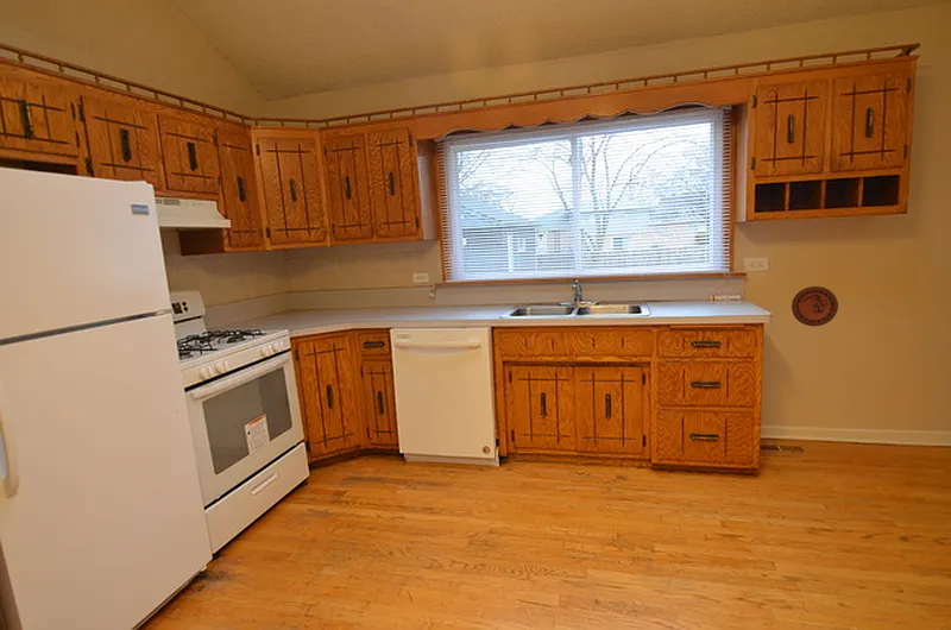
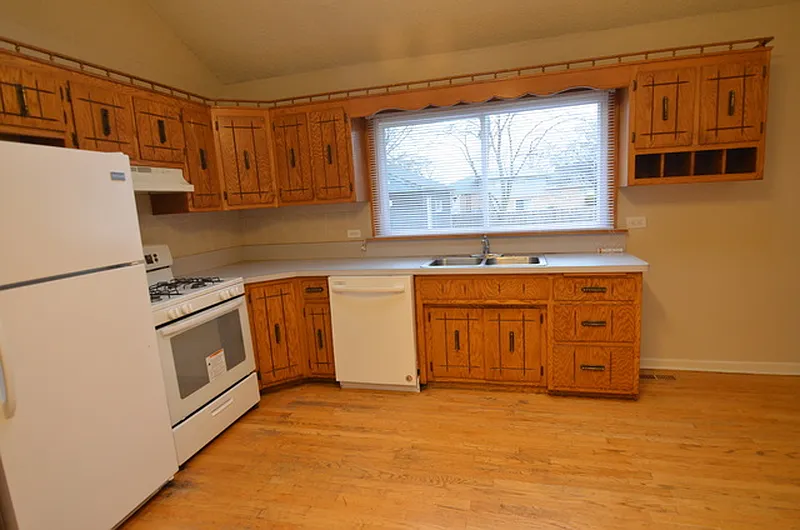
- decorative plate [791,285,839,327]
